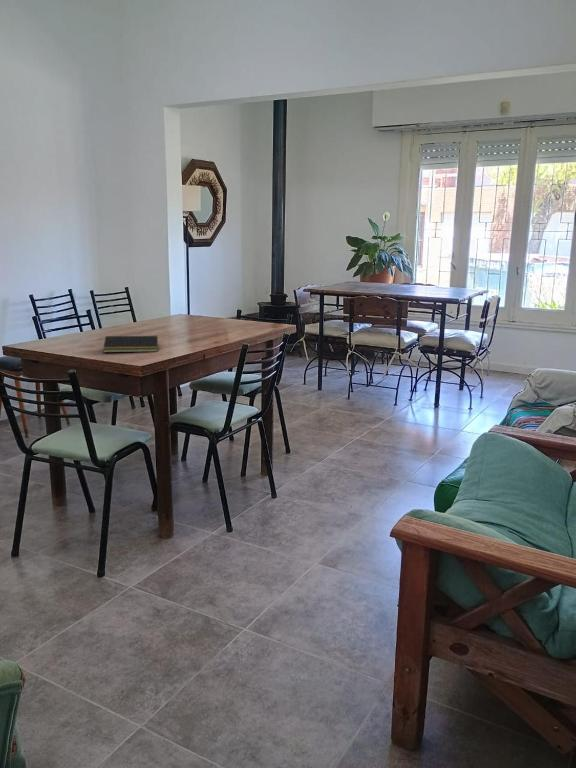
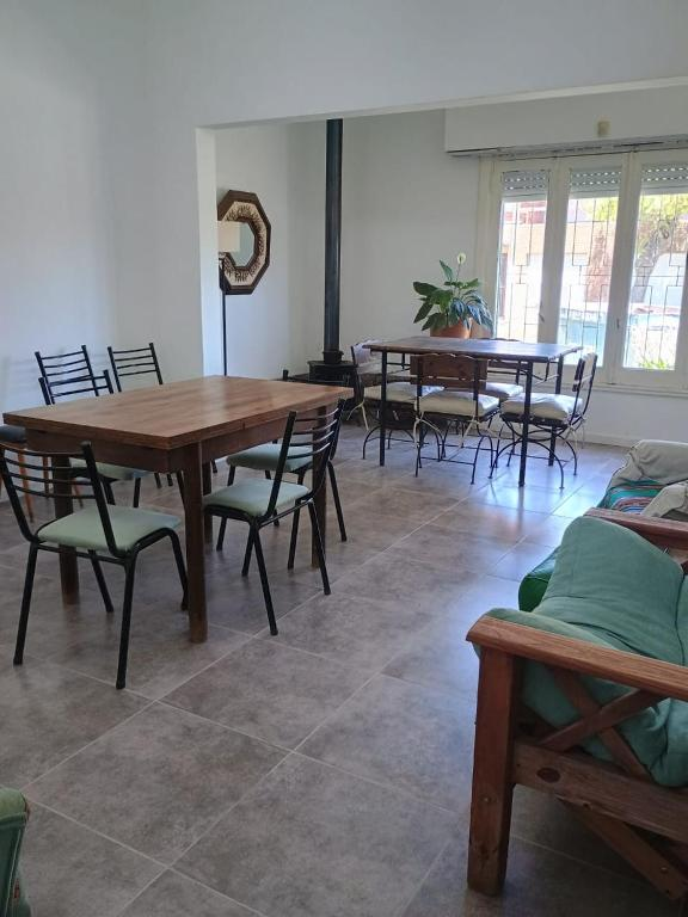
- notepad [102,335,159,354]
